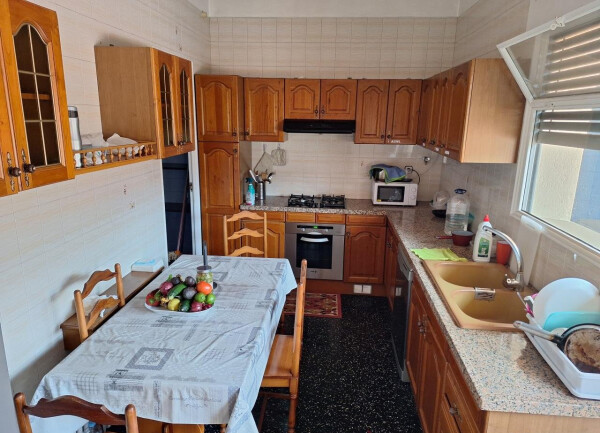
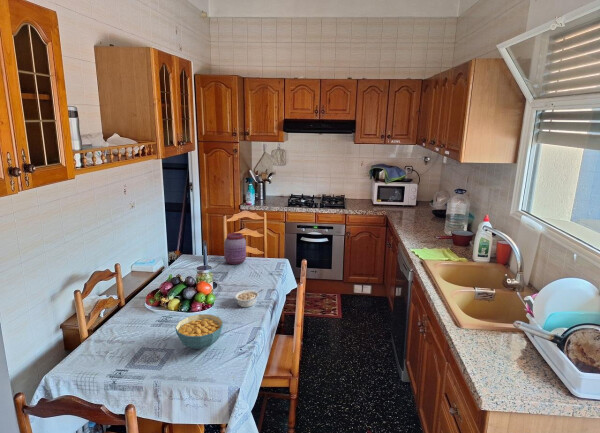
+ cereal bowl [174,313,224,350]
+ legume [234,289,264,308]
+ jar [223,232,247,266]
